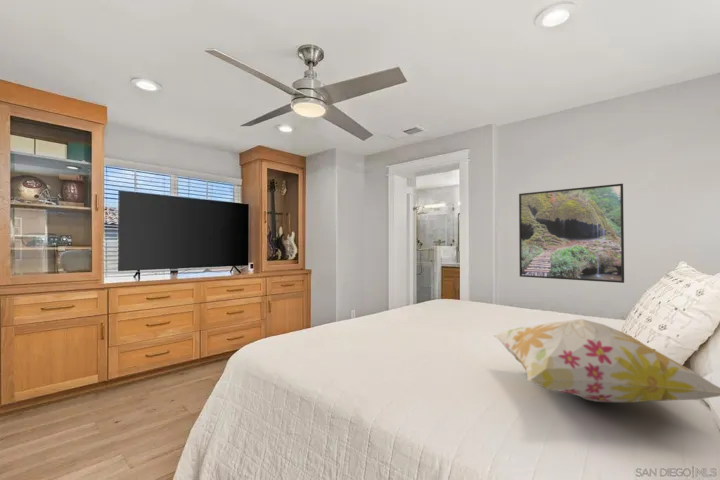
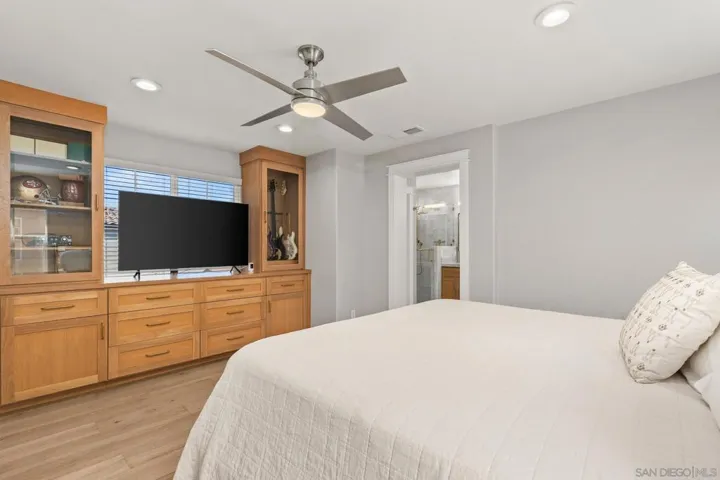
- decorative pillow [492,318,720,403]
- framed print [518,183,625,284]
